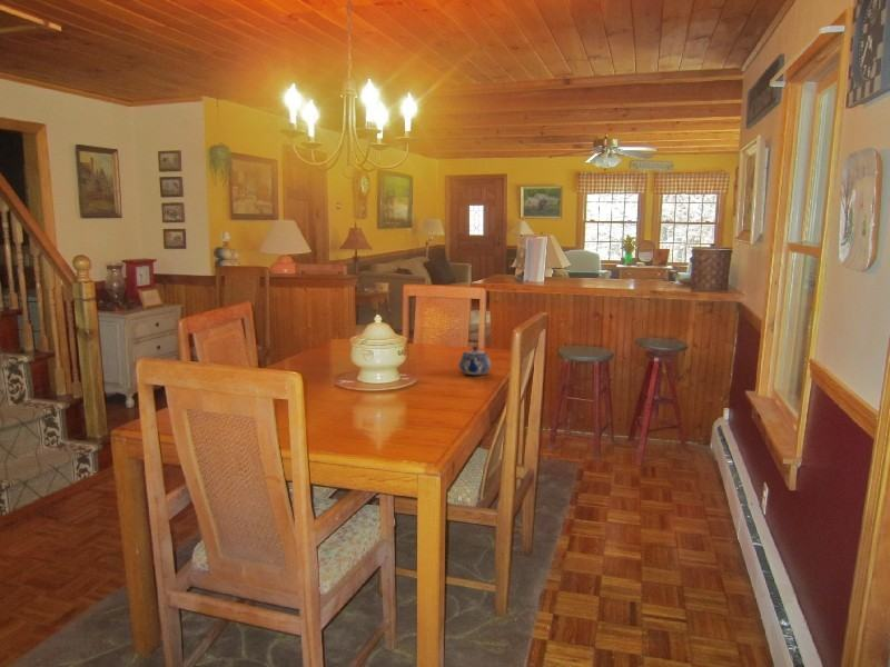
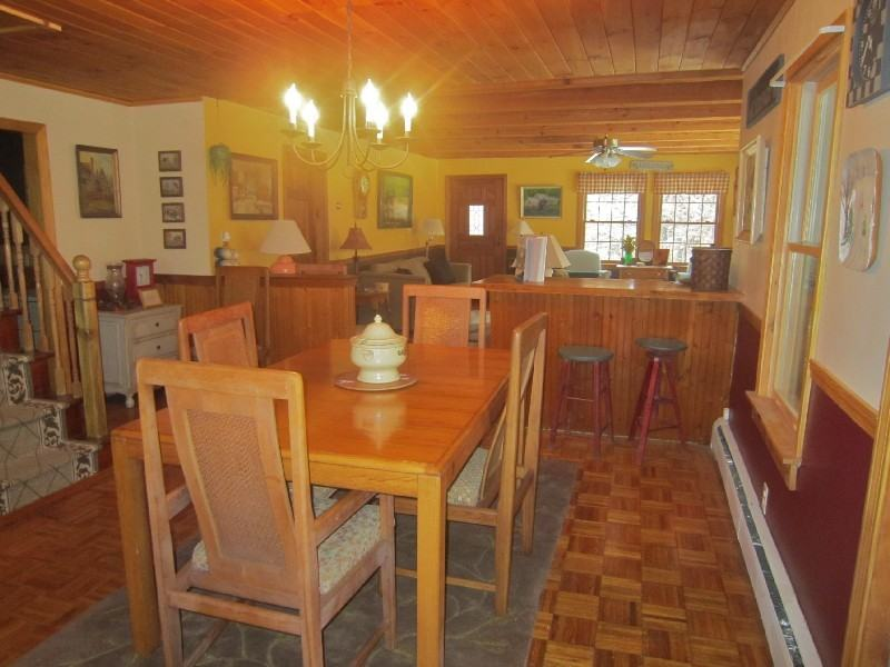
- teapot [457,346,492,376]
